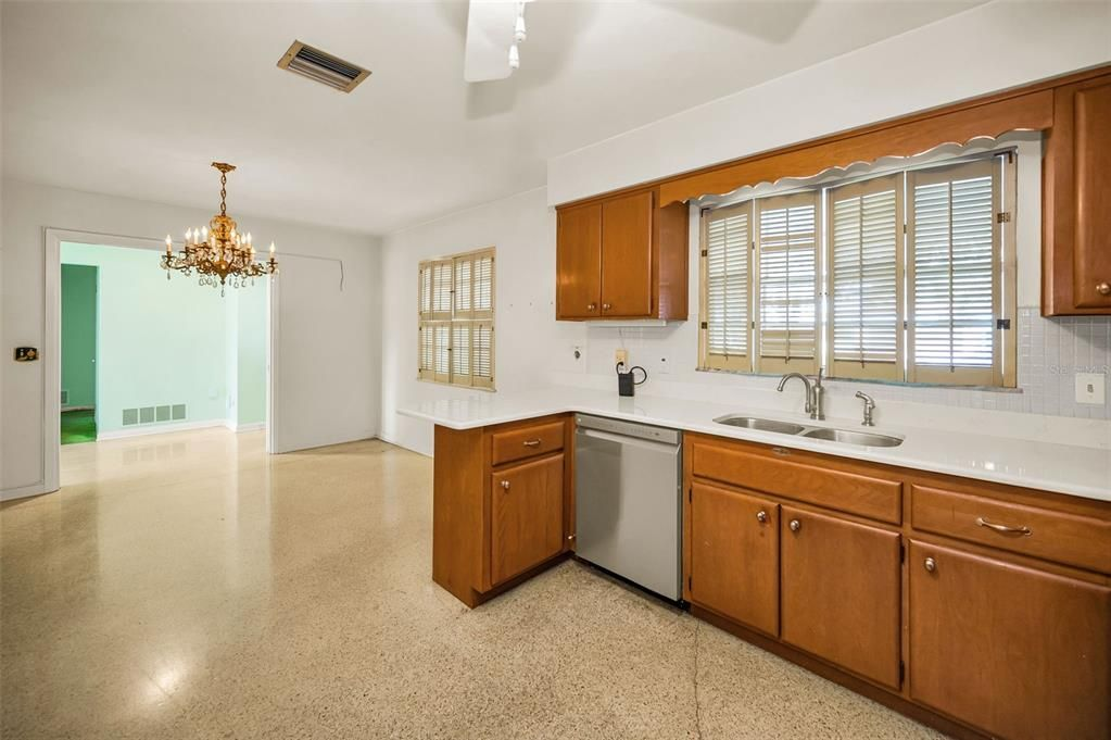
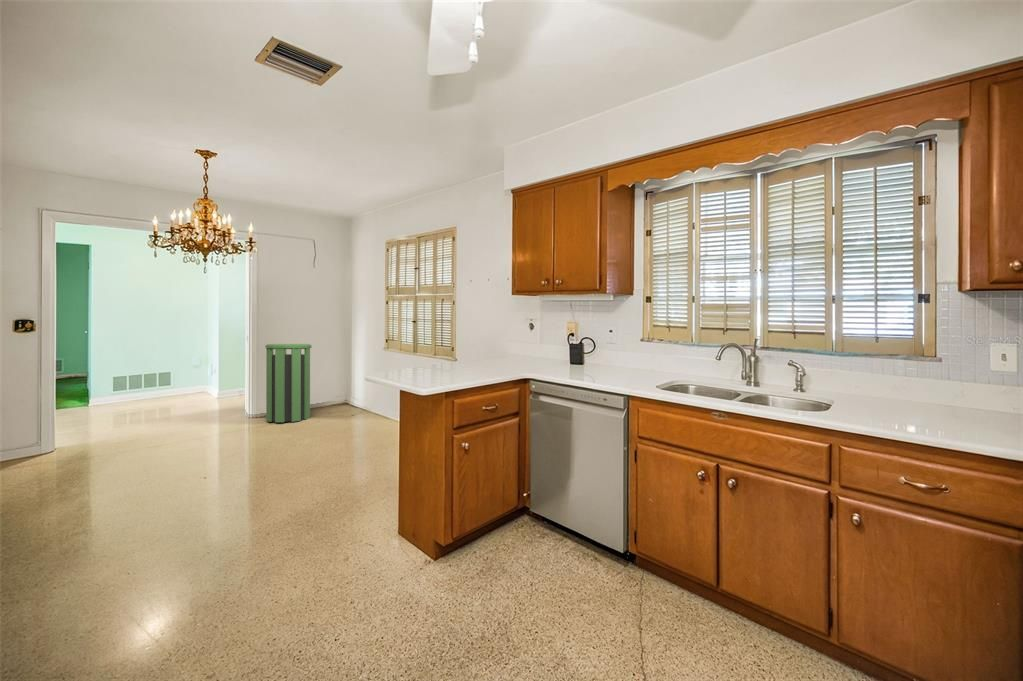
+ trash can [264,343,313,423]
